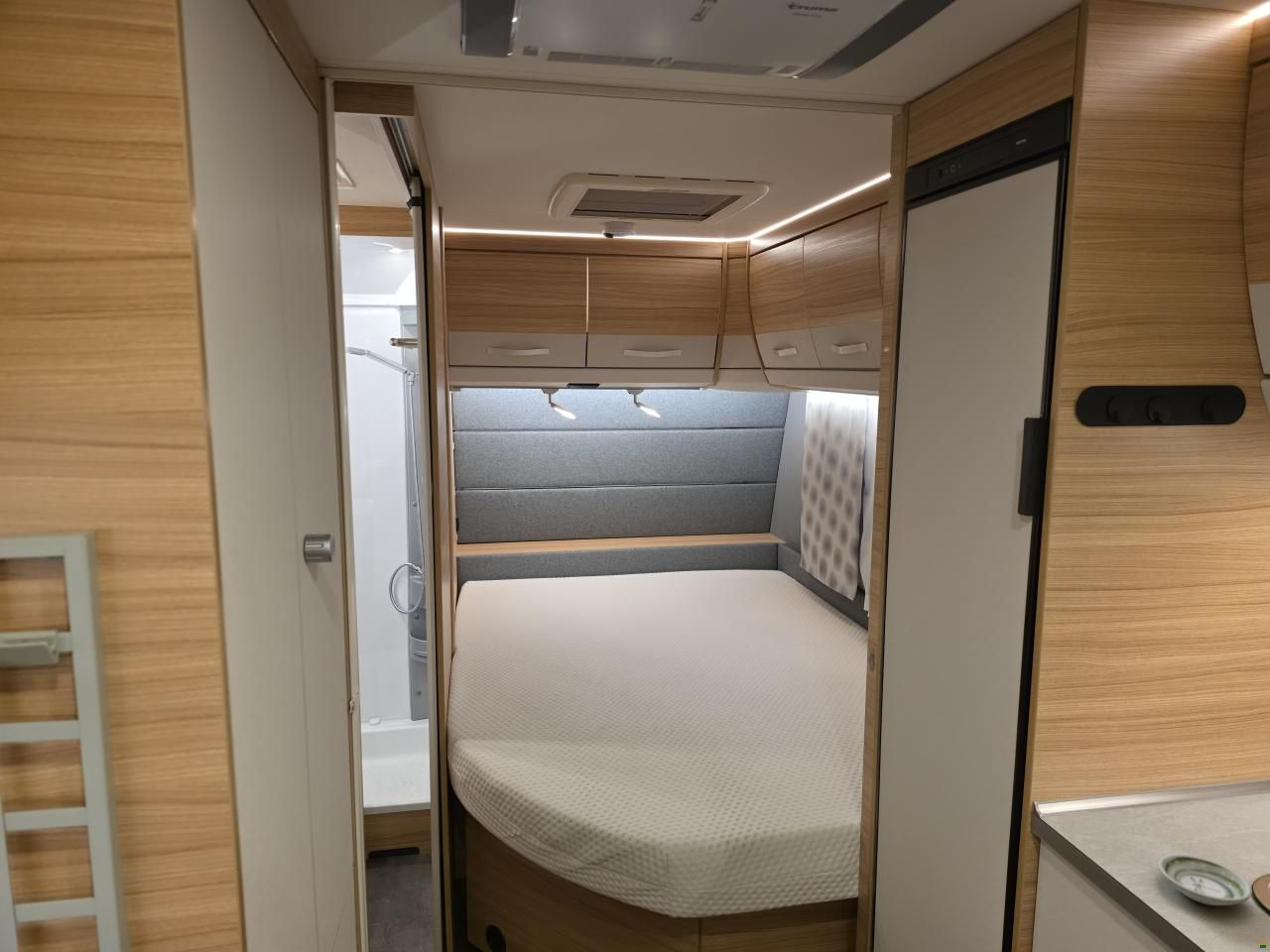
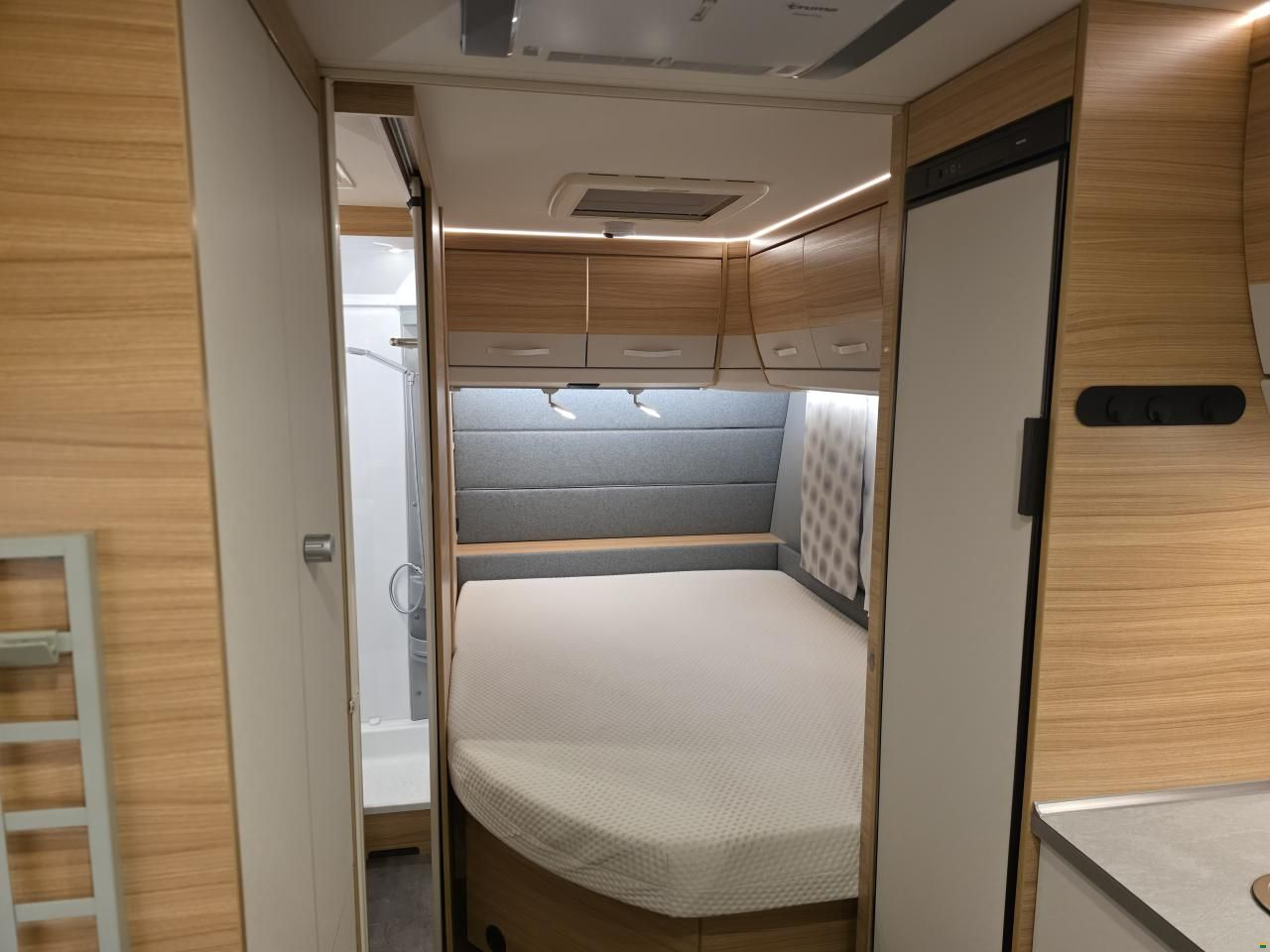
- saucer [1157,854,1253,906]
